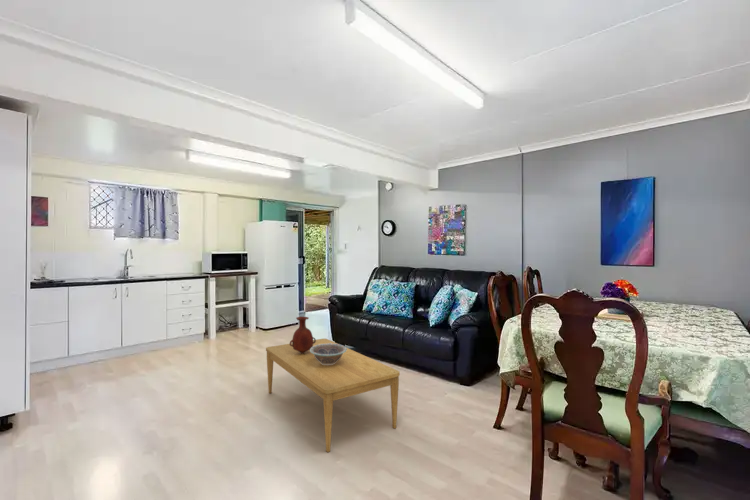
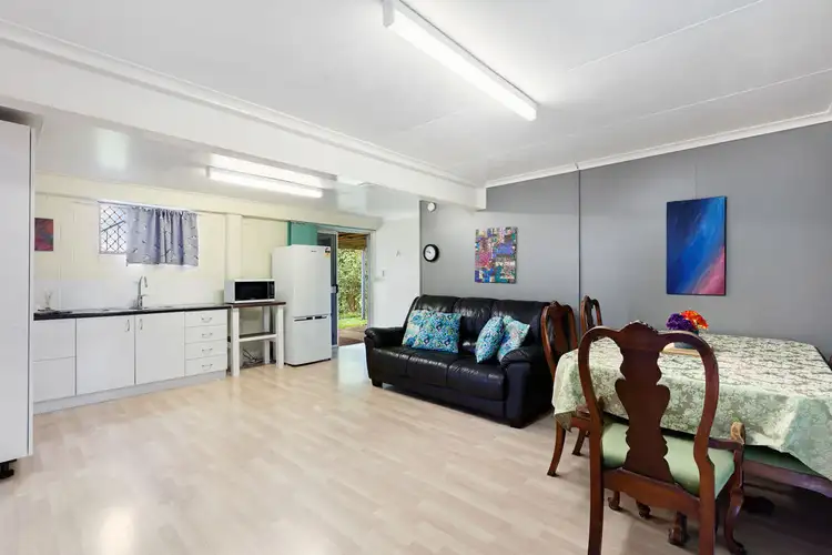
- decorative bowl [310,343,347,365]
- coffee table [265,338,401,453]
- vase [289,316,317,354]
